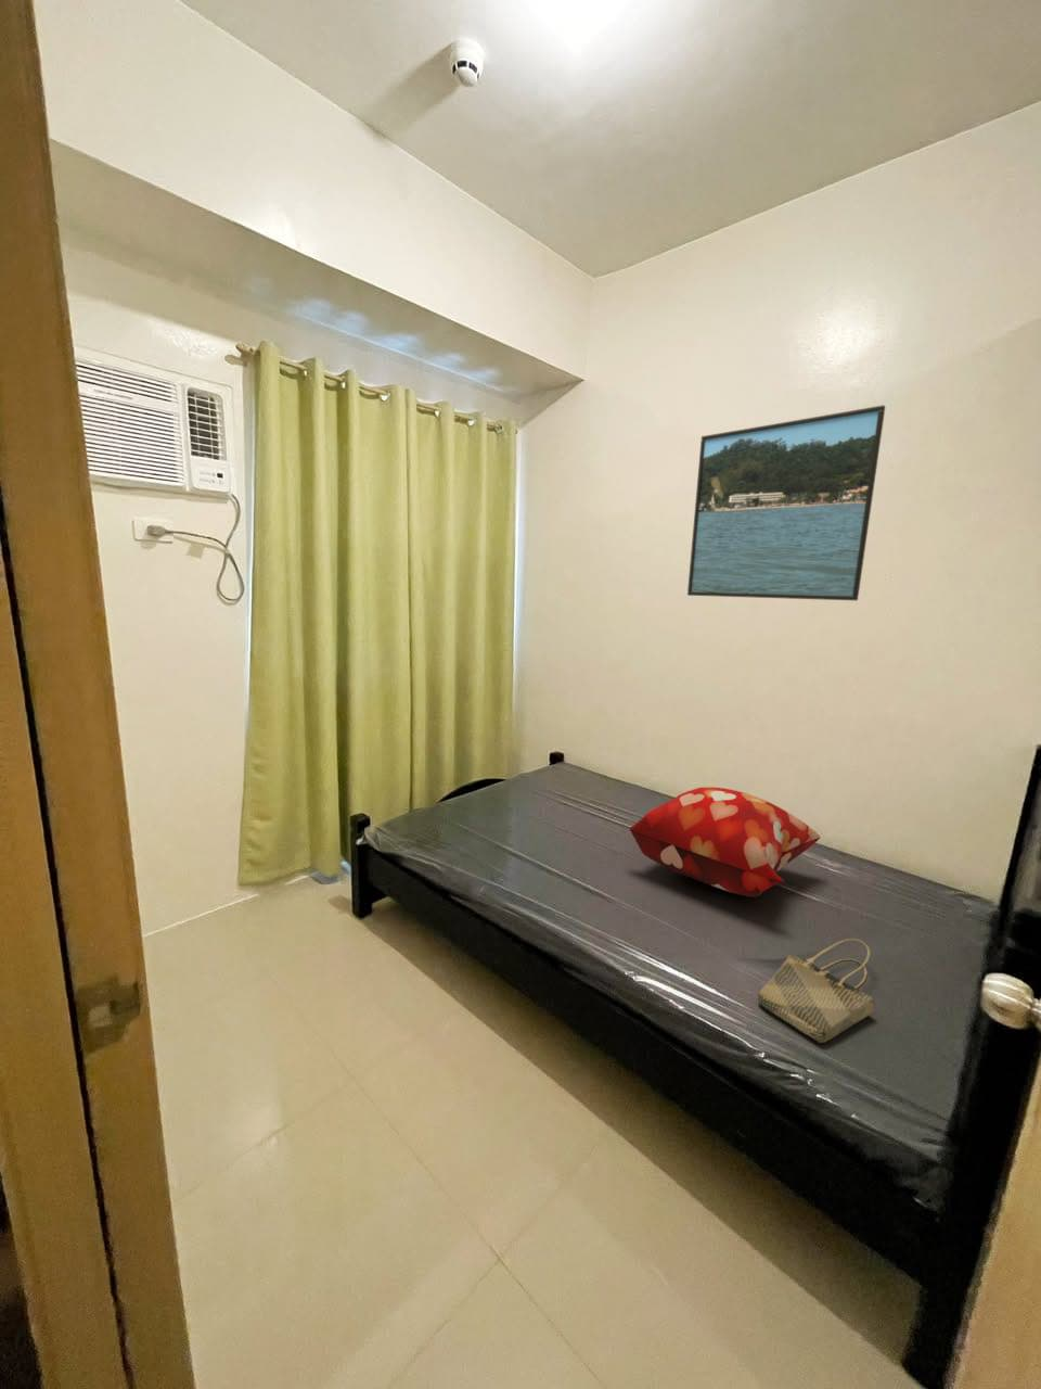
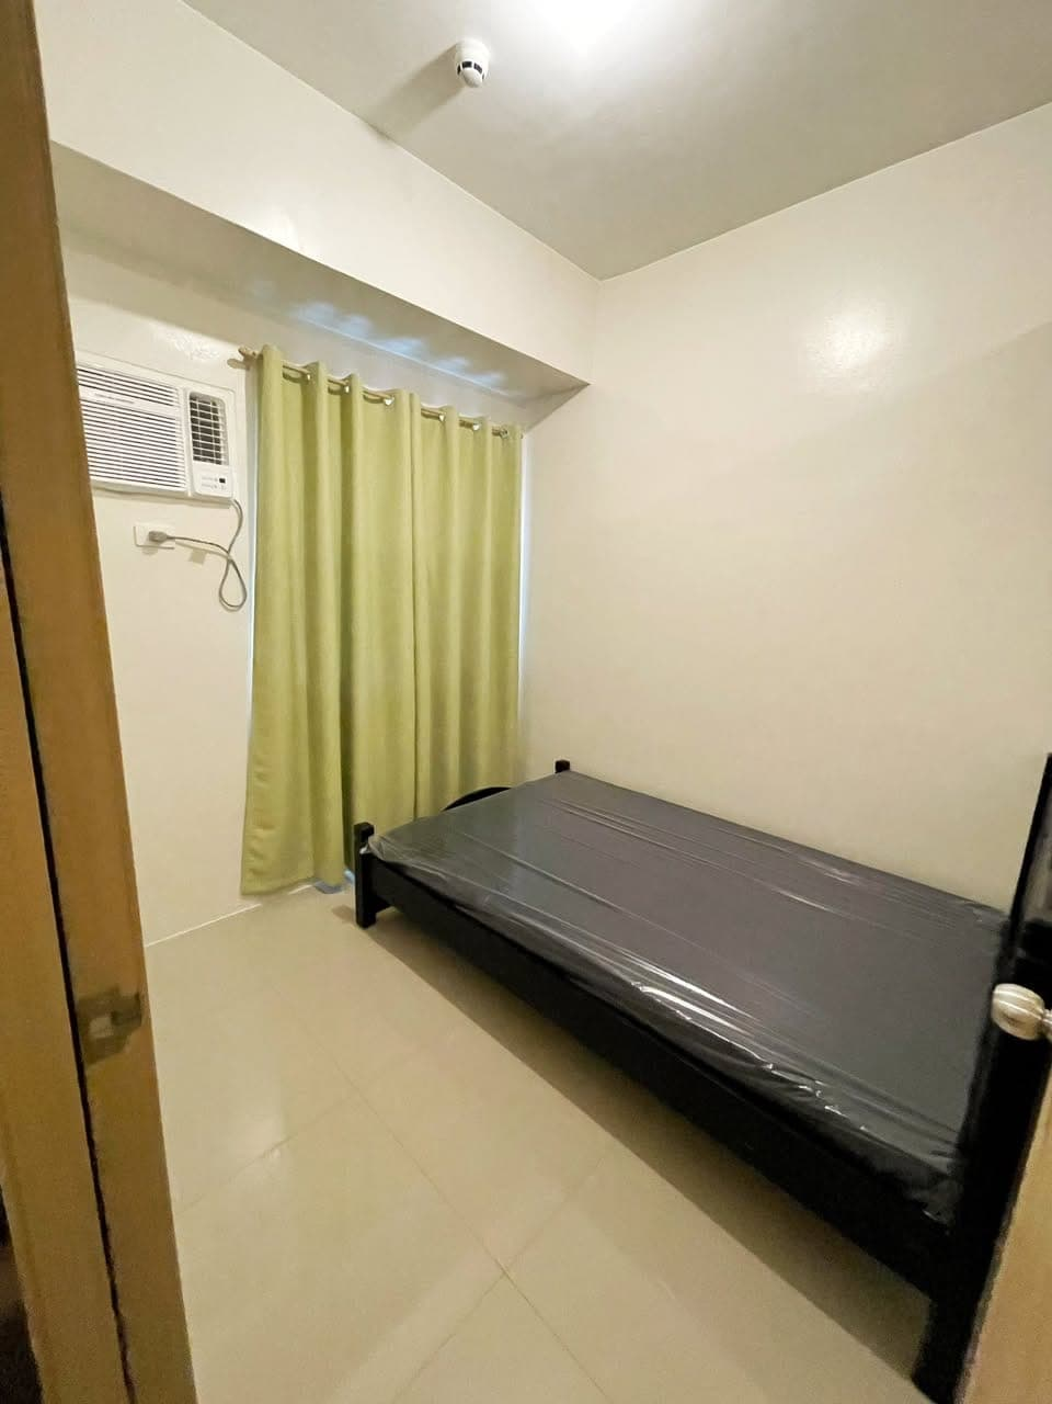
- decorative pillow [629,785,821,898]
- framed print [687,404,886,602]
- tote bag [757,937,875,1043]
